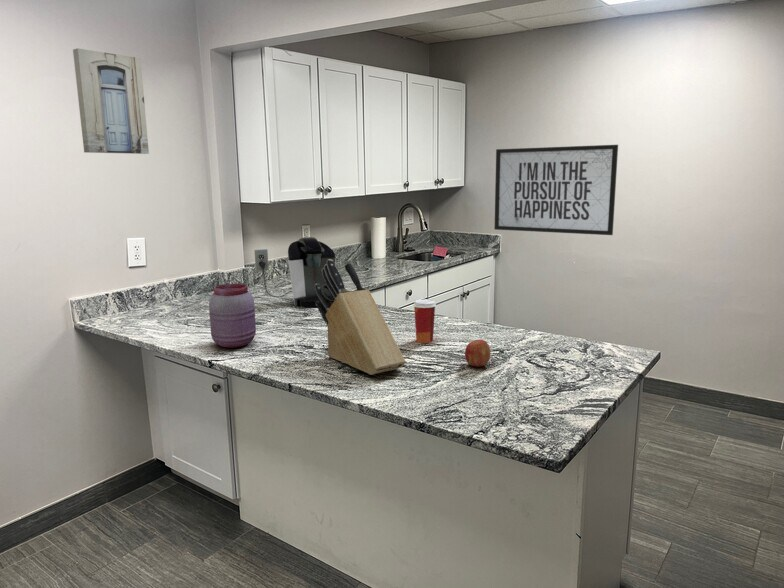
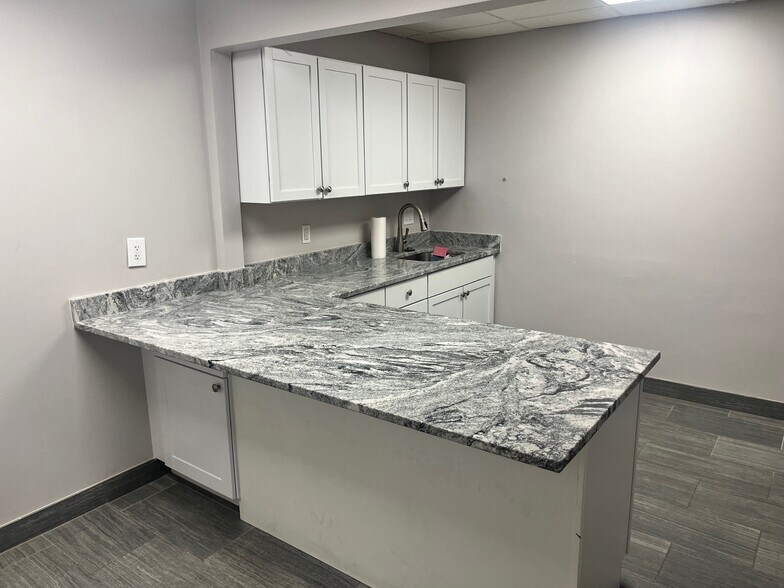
- fruit [464,339,491,368]
- paper cup [412,299,437,344]
- jar [208,283,257,349]
- coffee maker [254,236,336,309]
- mirror [493,144,619,236]
- wall art [72,47,150,155]
- knife block [314,259,407,376]
